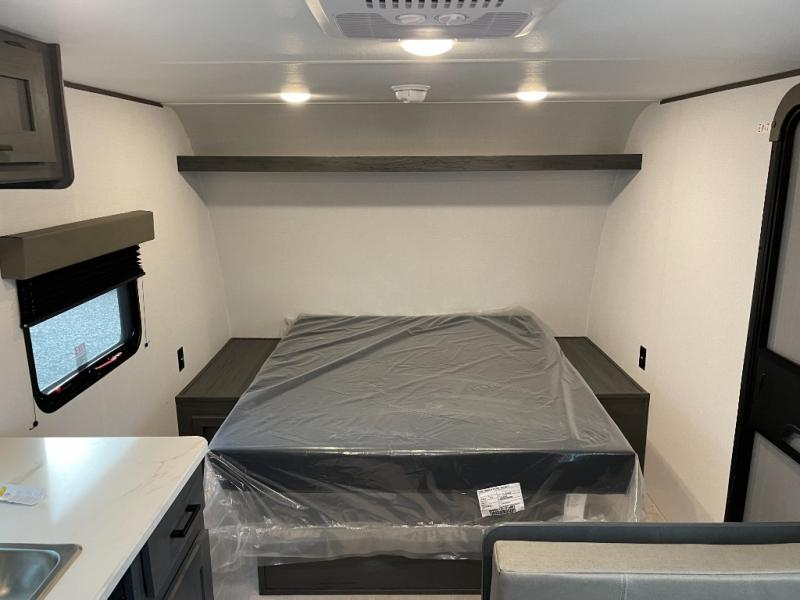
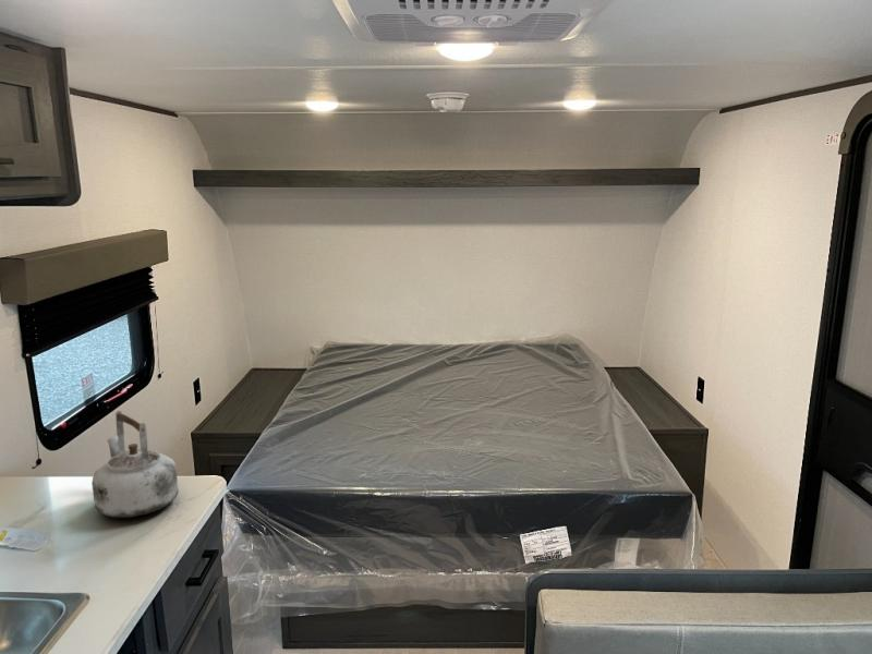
+ kettle [90,410,180,519]
